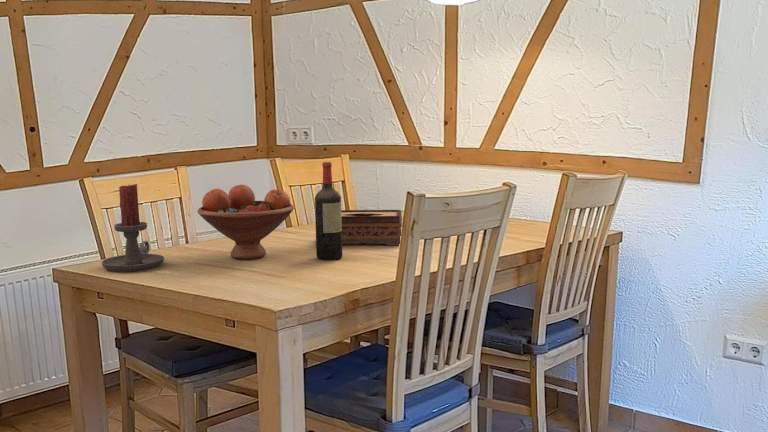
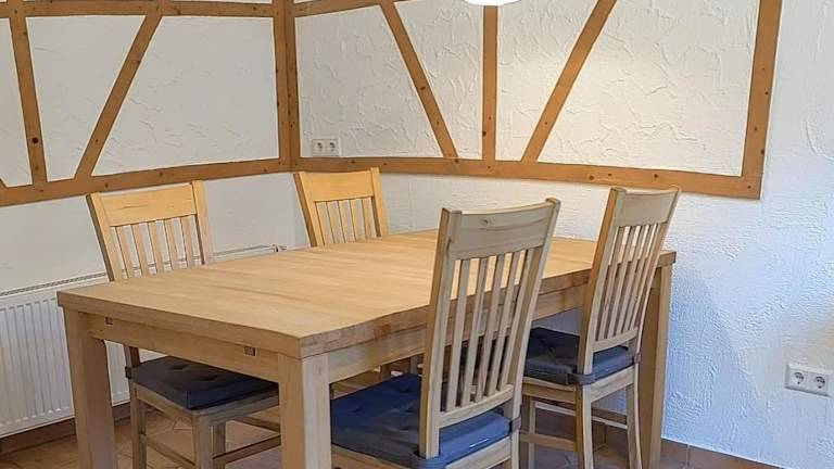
- tissue box [341,209,403,246]
- fruit bowl [196,184,295,260]
- wine bottle [314,161,343,261]
- candle holder [100,183,165,272]
